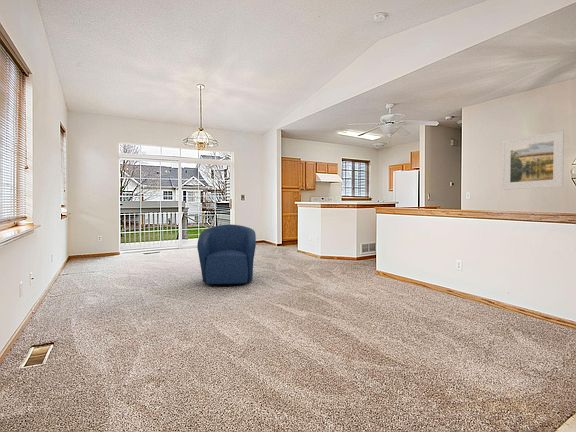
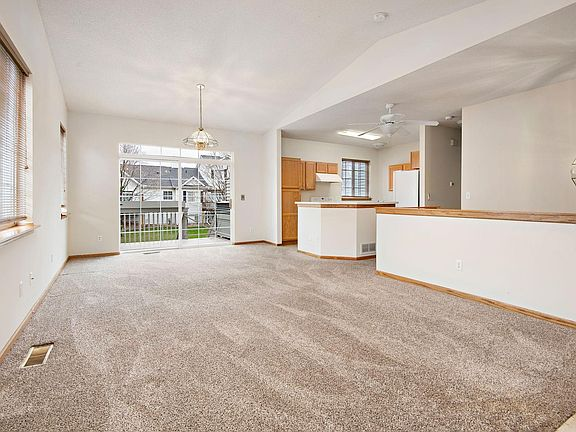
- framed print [501,130,565,191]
- armchair [196,223,257,287]
